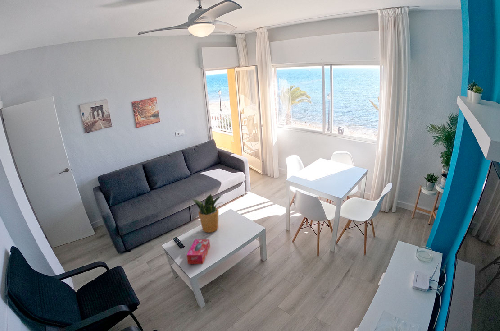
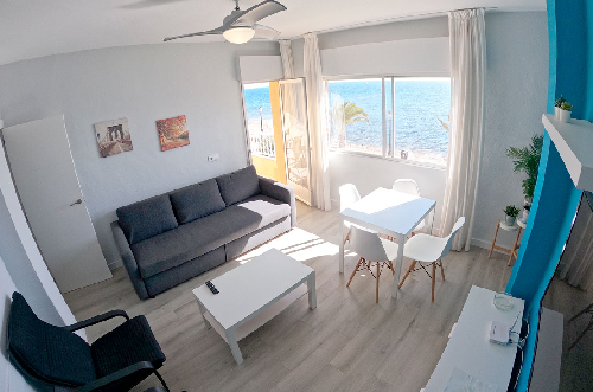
- tissue box [186,238,211,265]
- potted plant [191,193,223,234]
